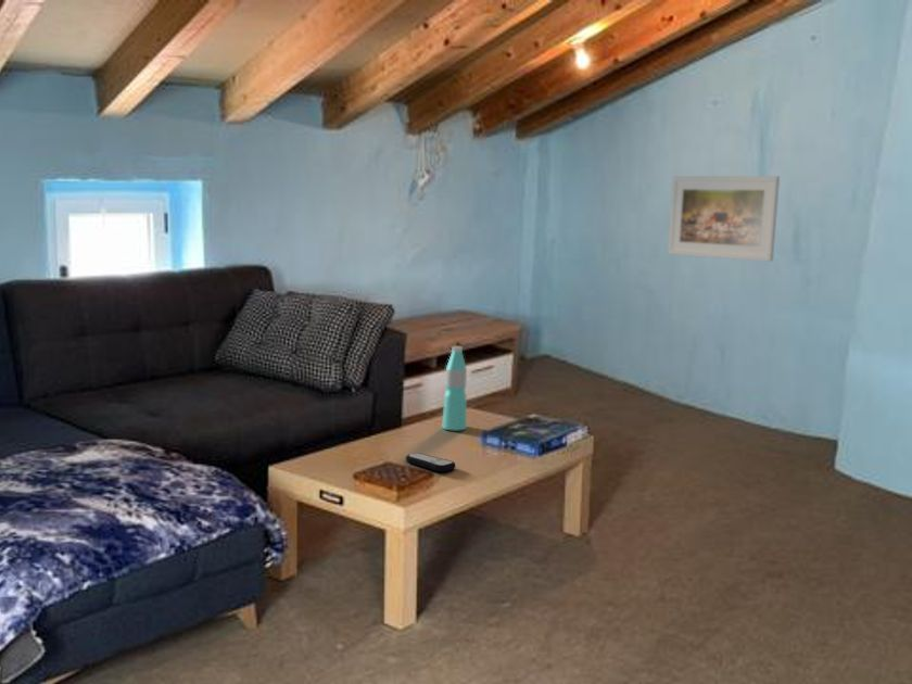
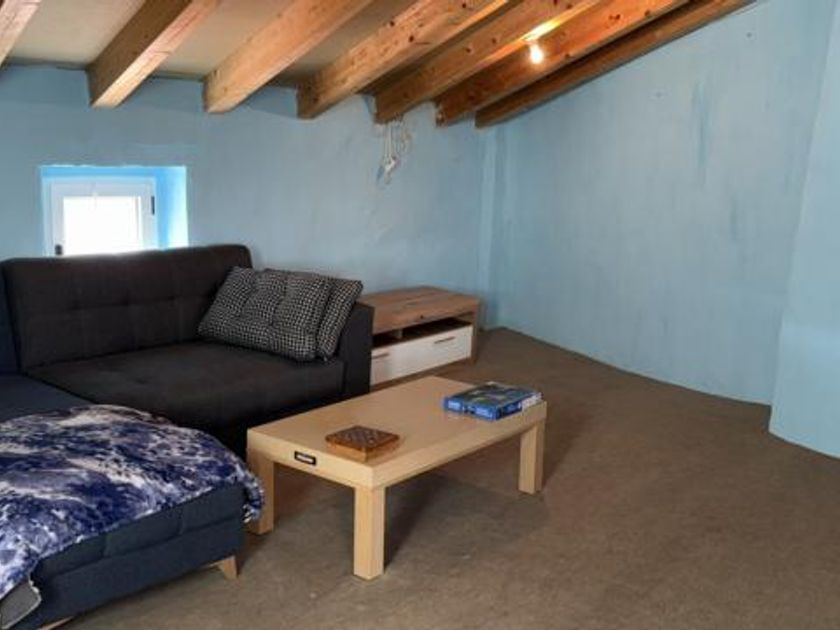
- remote control [405,452,456,472]
- water bottle [441,345,468,431]
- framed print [667,175,781,263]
